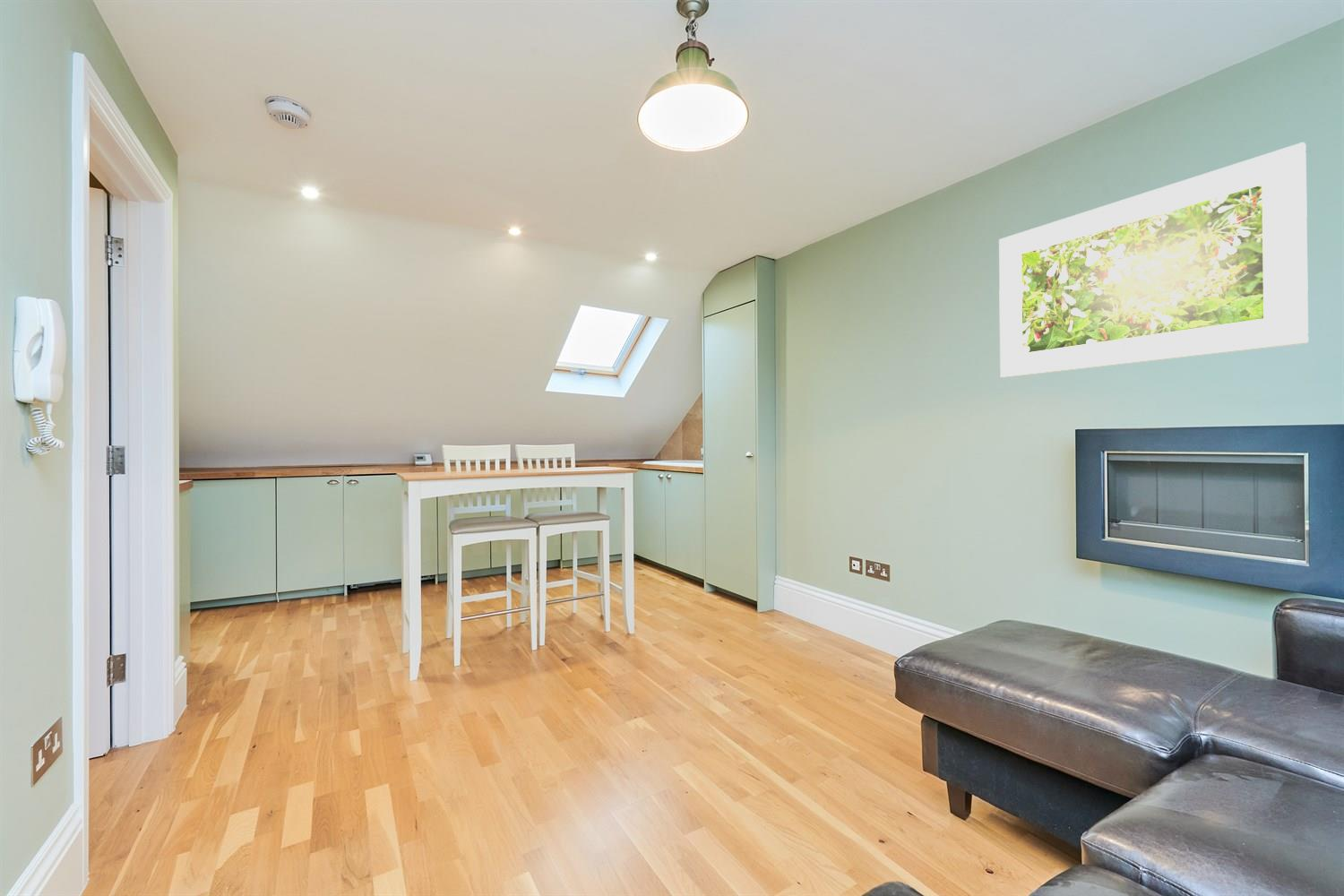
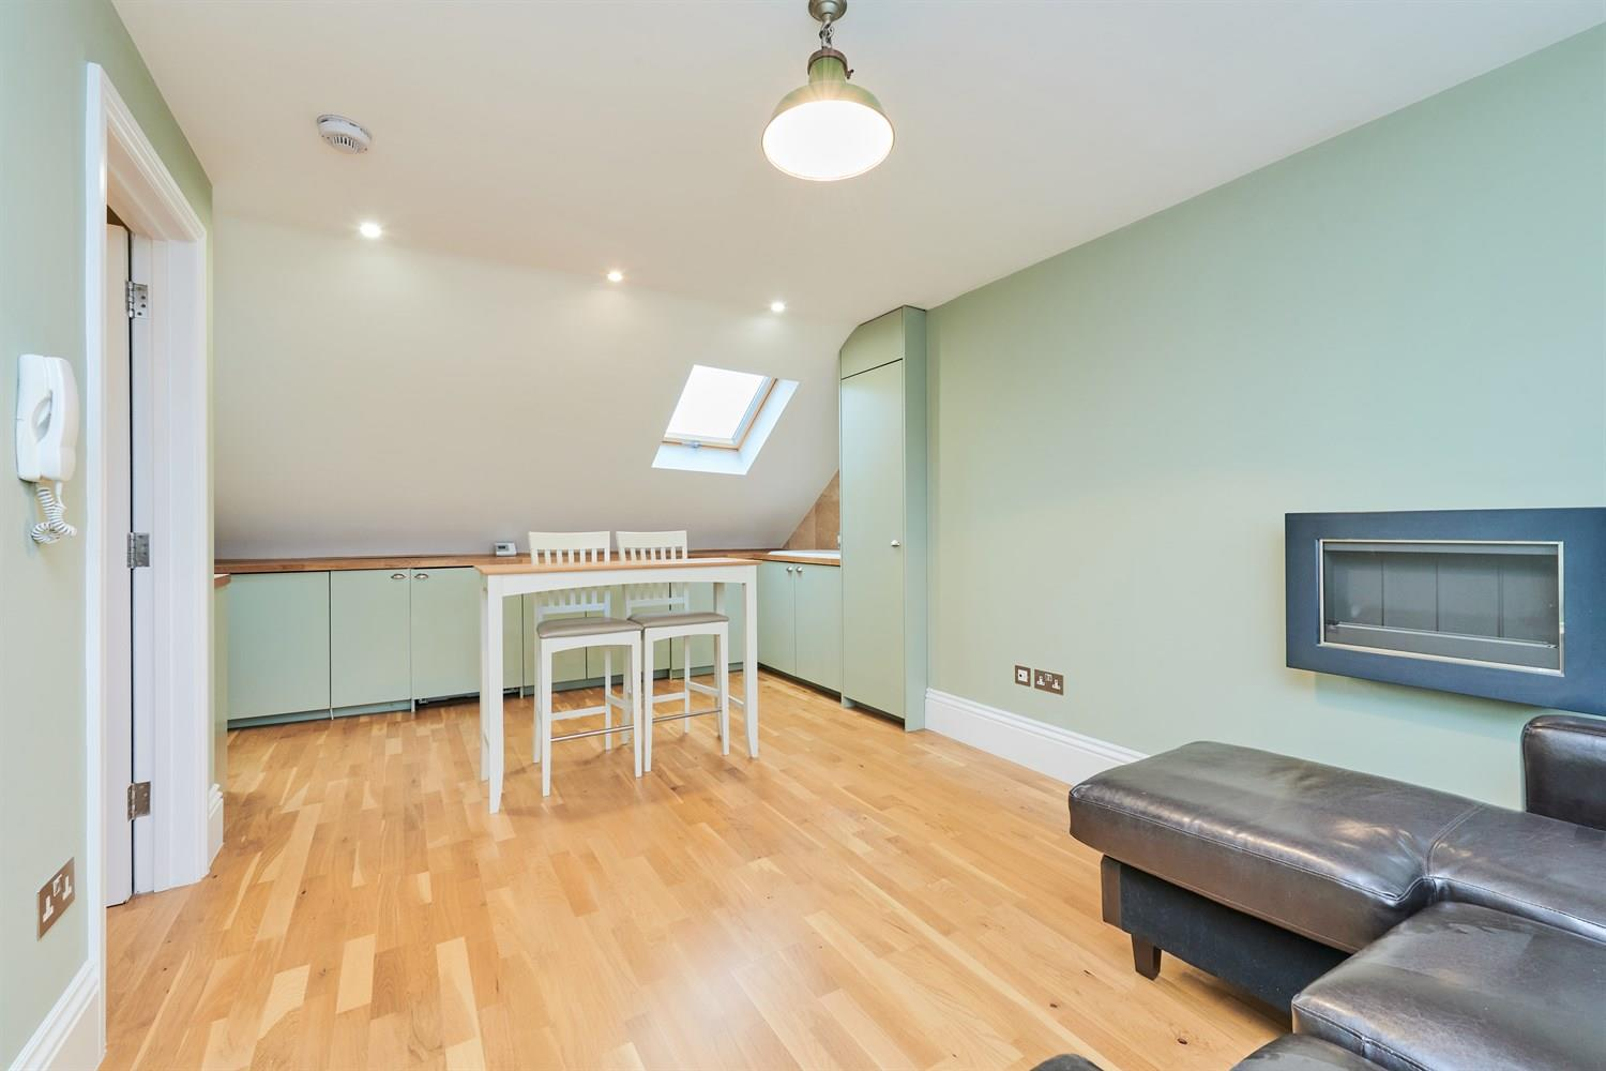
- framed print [998,142,1309,378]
